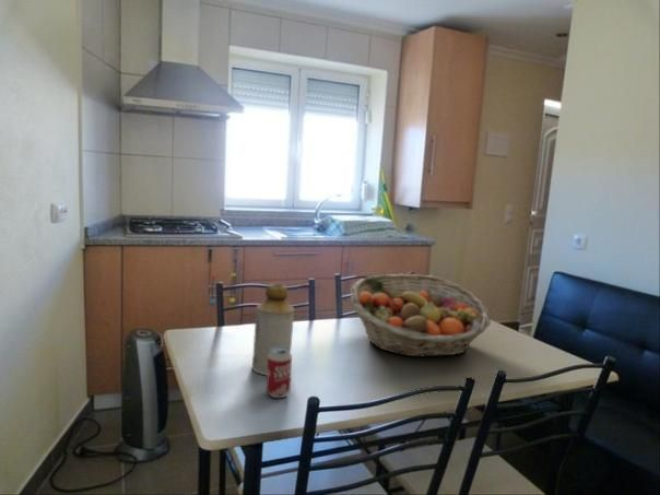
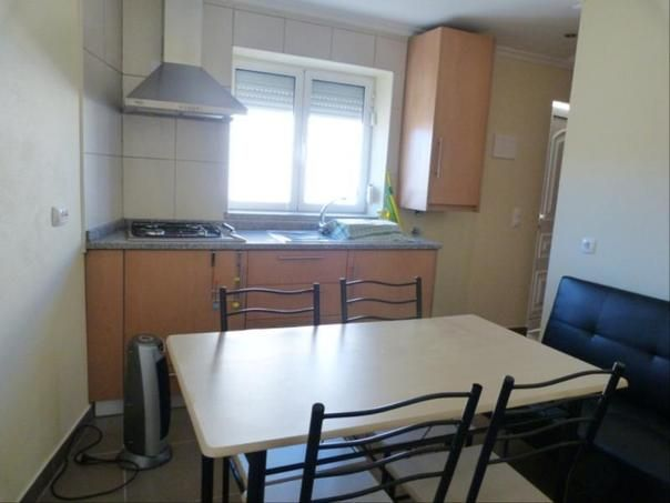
- beverage can [266,346,293,399]
- fruit basket [350,273,492,358]
- bottle [251,283,295,376]
